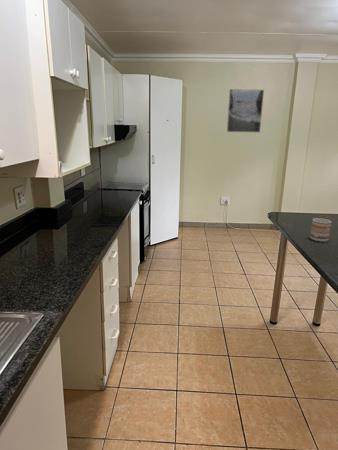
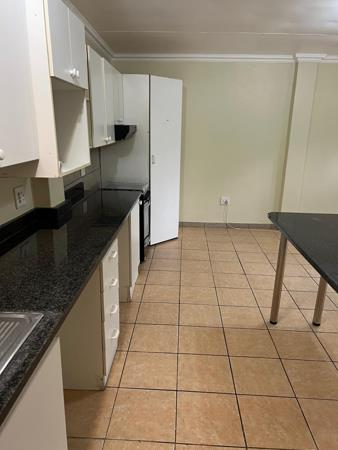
- mug [309,217,332,242]
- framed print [226,88,265,134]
